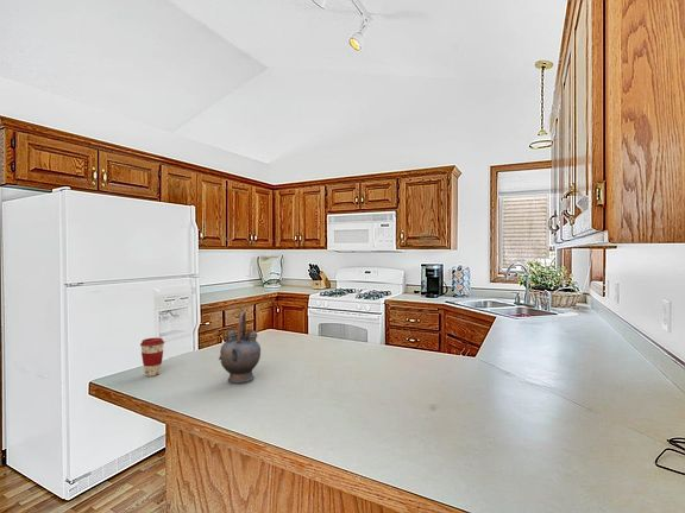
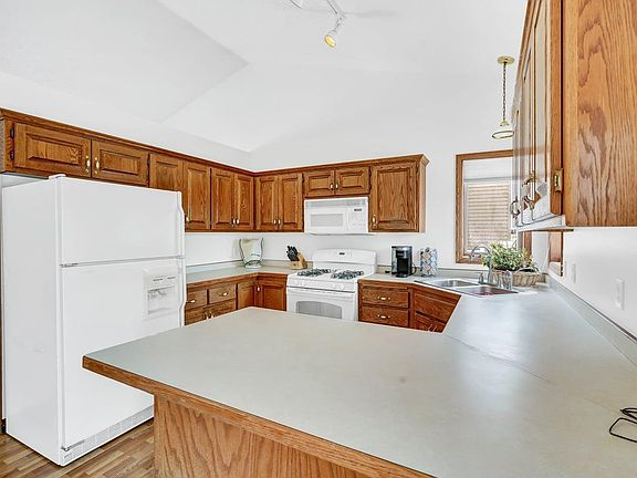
- coffee cup [139,337,165,378]
- teapot [218,310,262,384]
